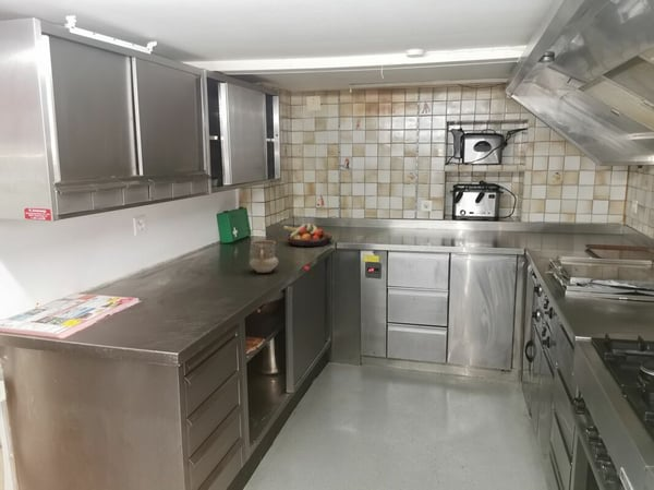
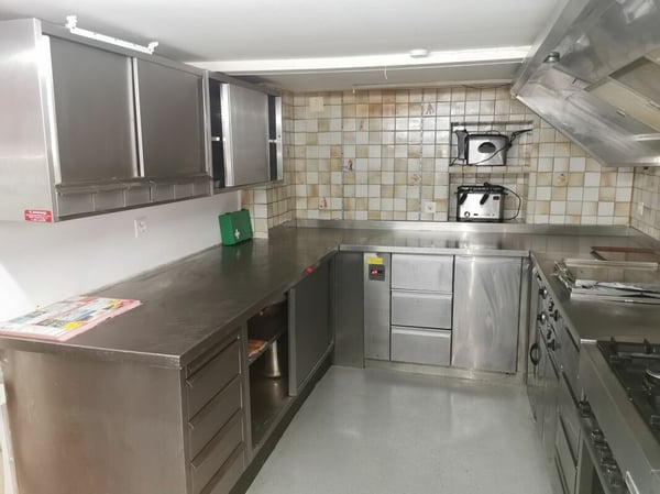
- mug [249,239,279,274]
- fruit bowl [282,223,334,248]
